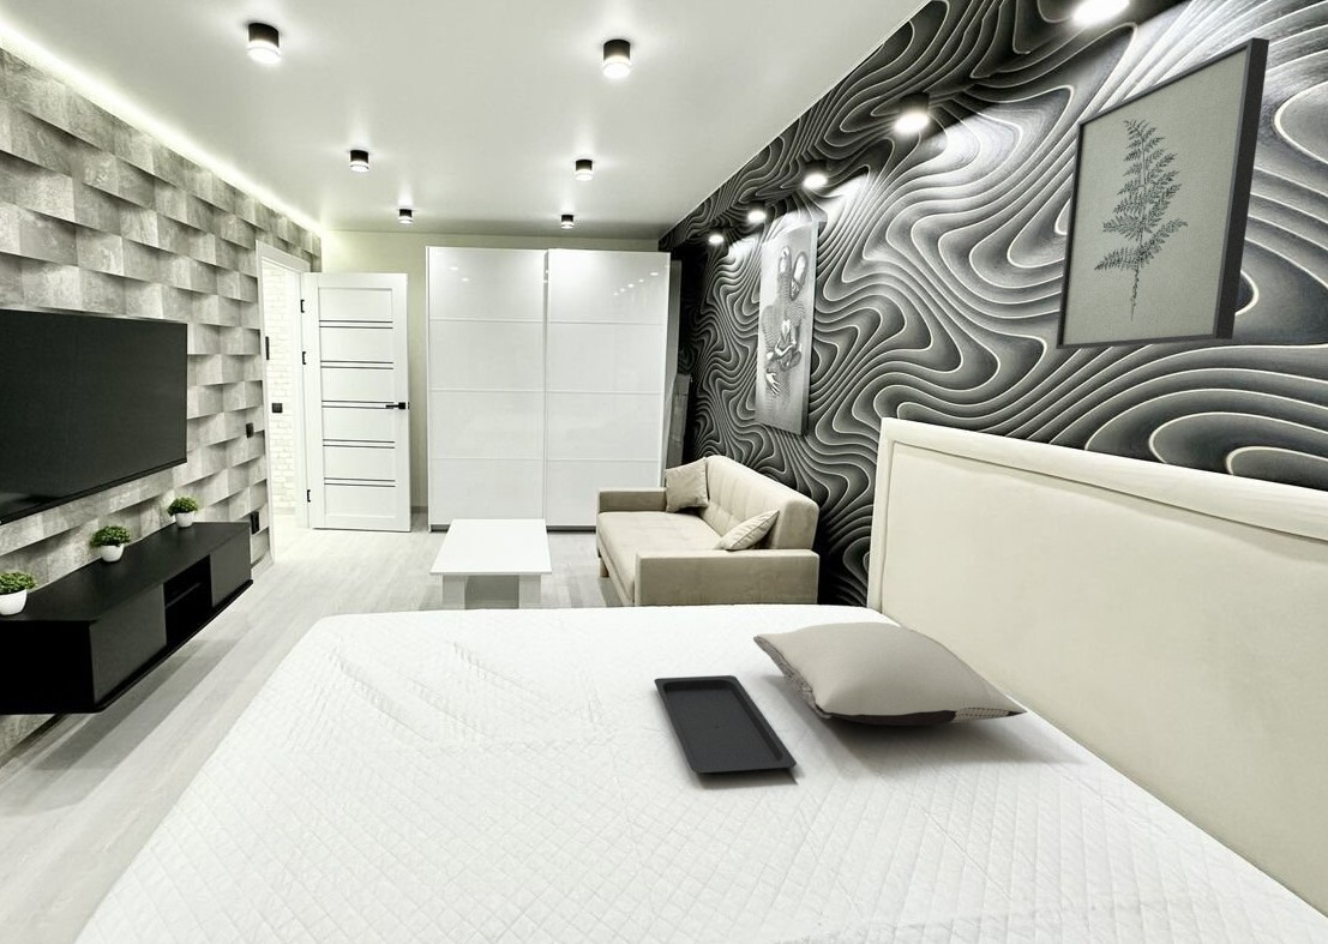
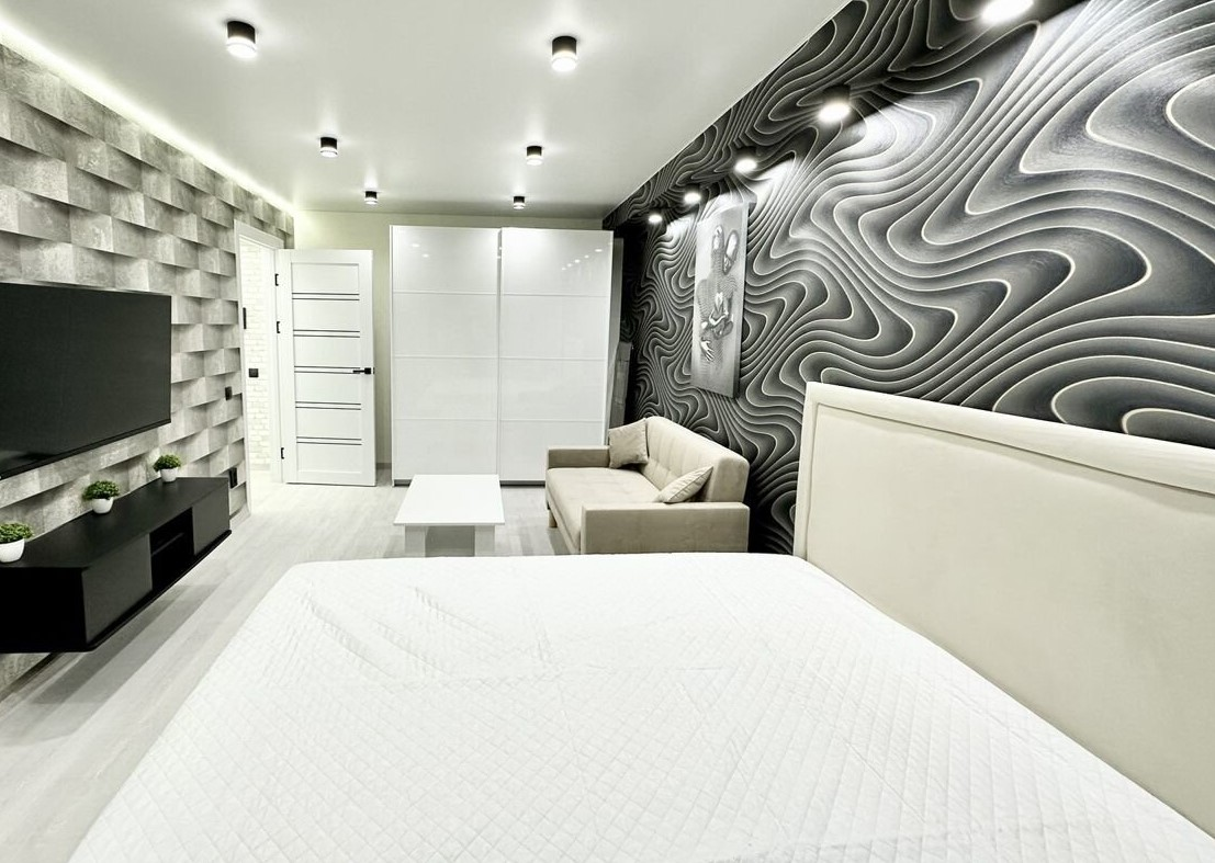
- serving tray [653,674,798,775]
- wall art [1054,36,1270,351]
- pillow [752,621,1028,727]
